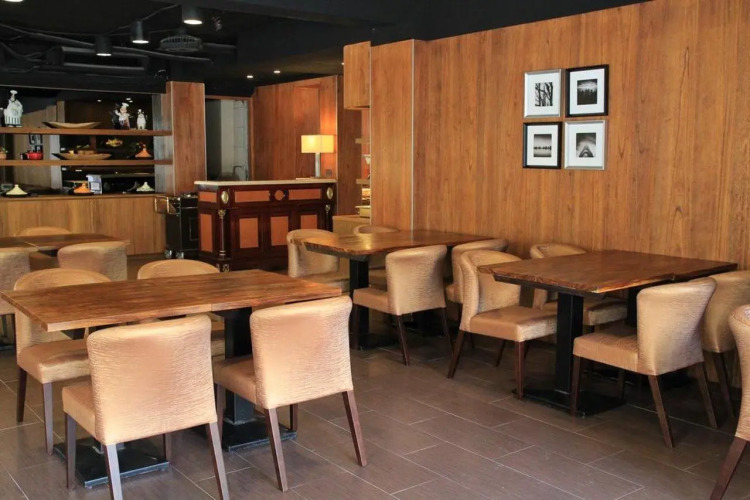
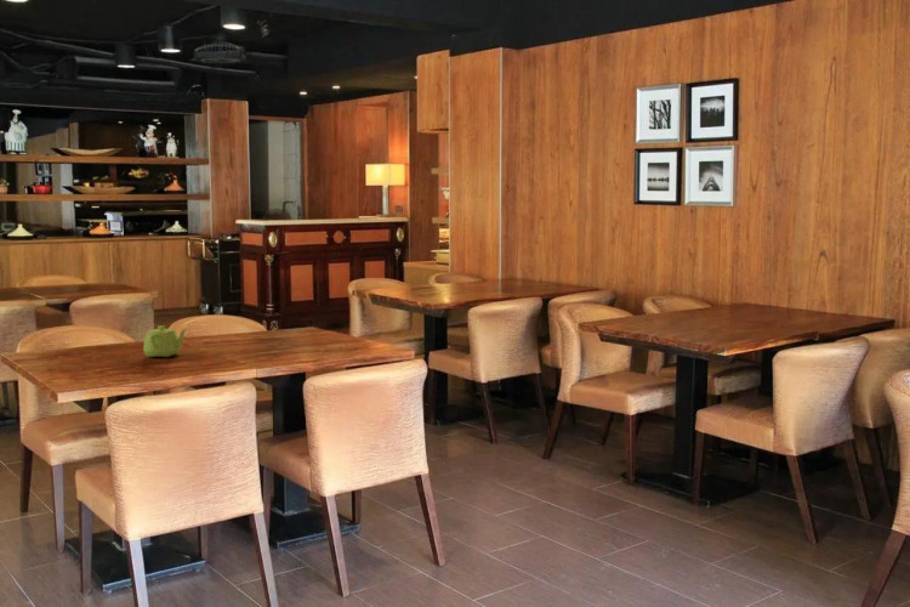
+ teapot [143,324,188,358]
